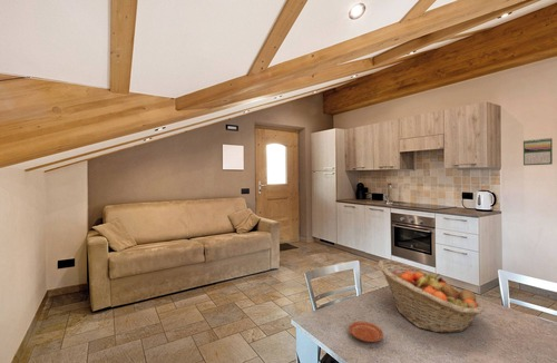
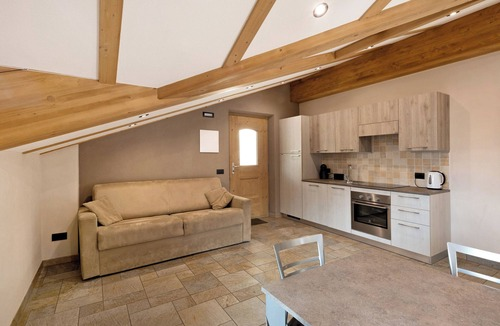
- calendar [522,137,554,166]
- fruit basket [378,258,486,334]
- plate [348,321,384,343]
